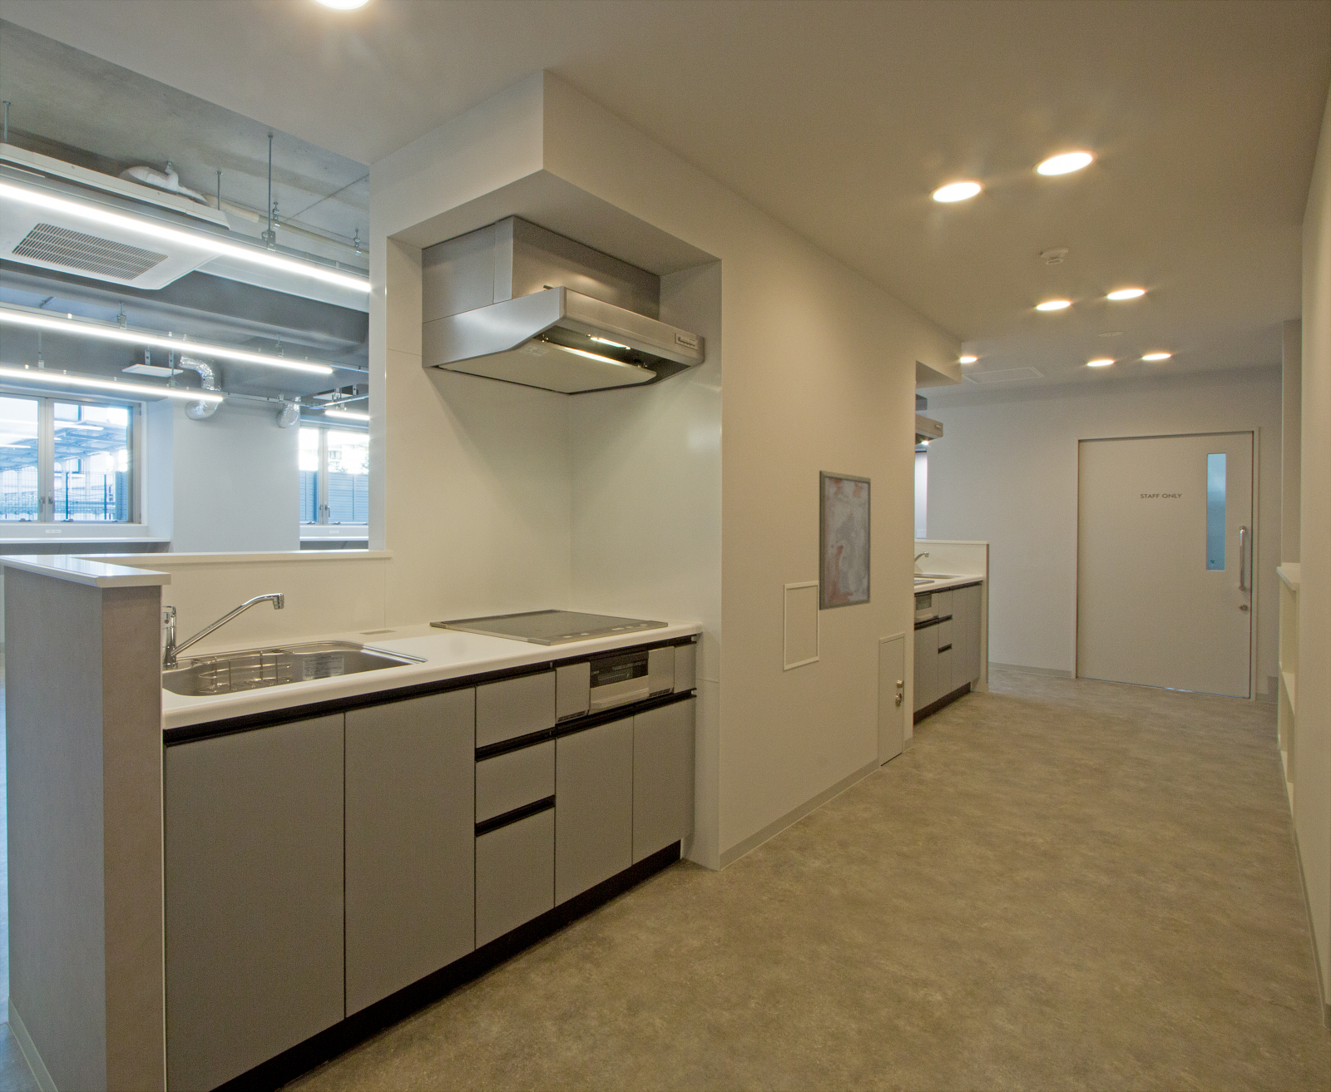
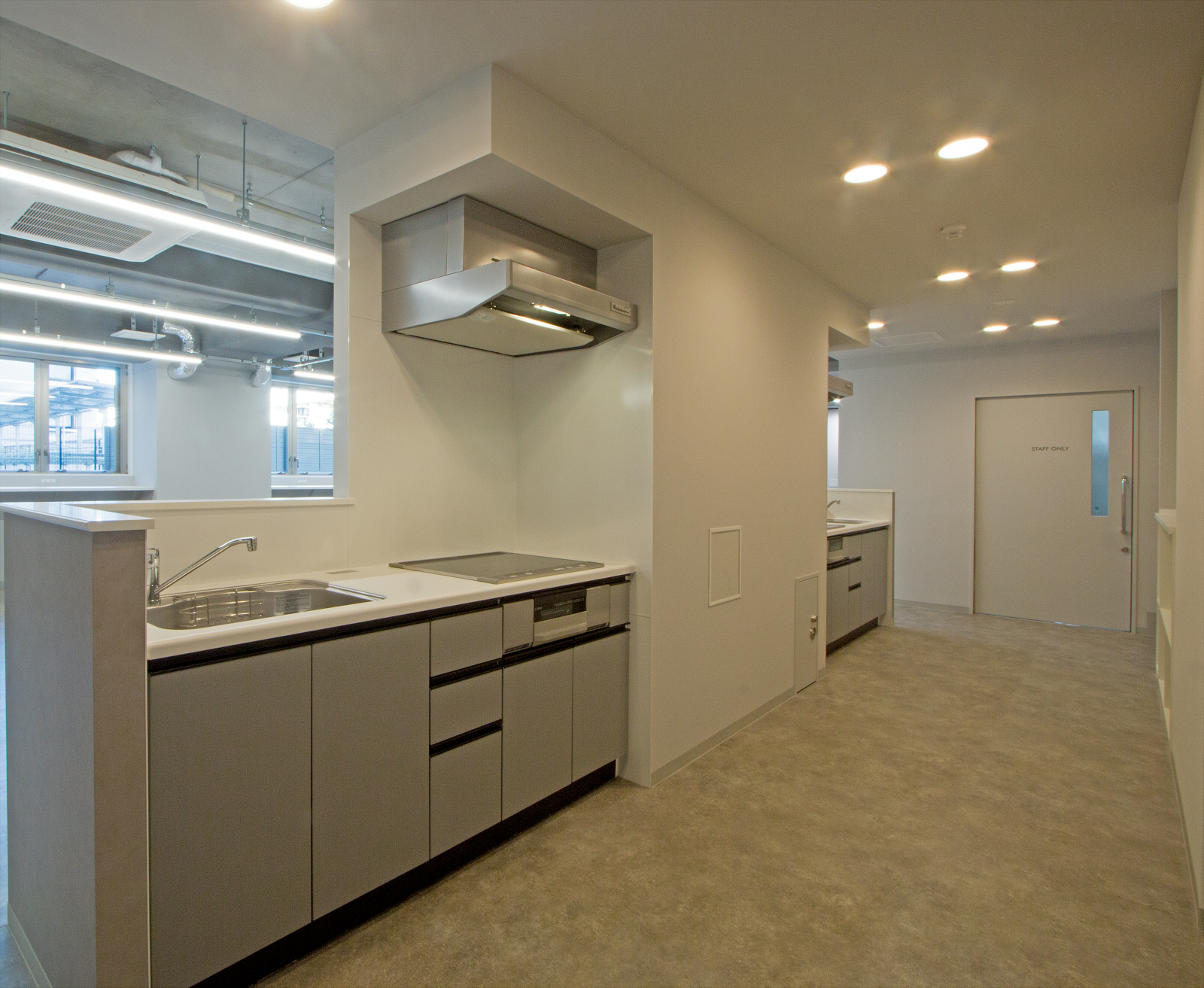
- wall art [818,470,872,611]
